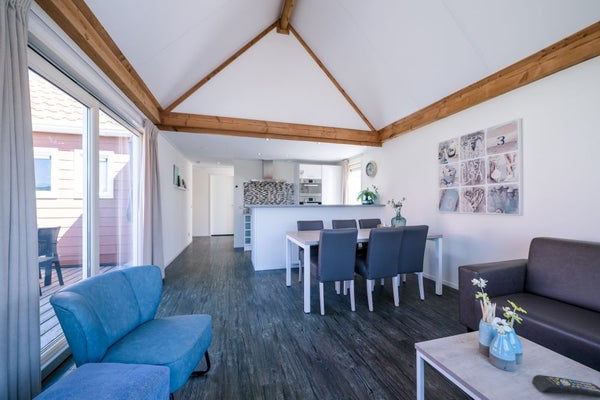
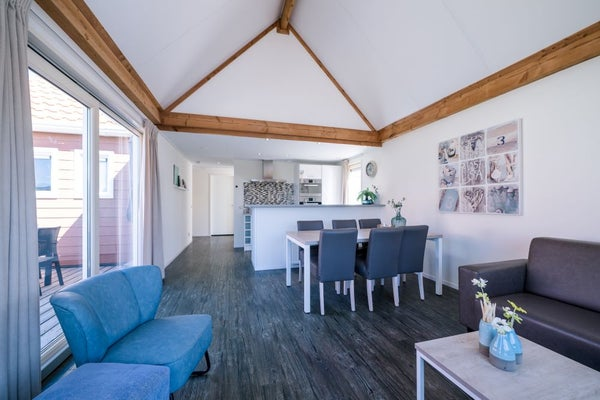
- remote control [531,374,600,399]
